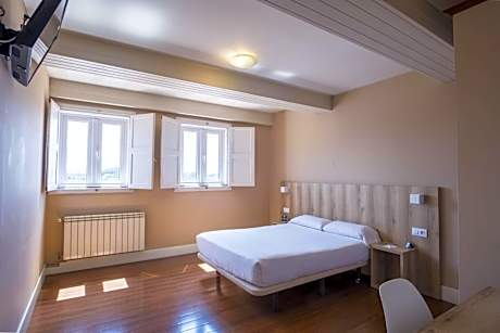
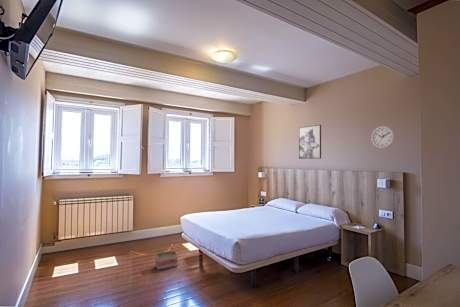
+ basket [154,241,179,271]
+ wall art [298,124,322,160]
+ wall clock [370,125,396,150]
